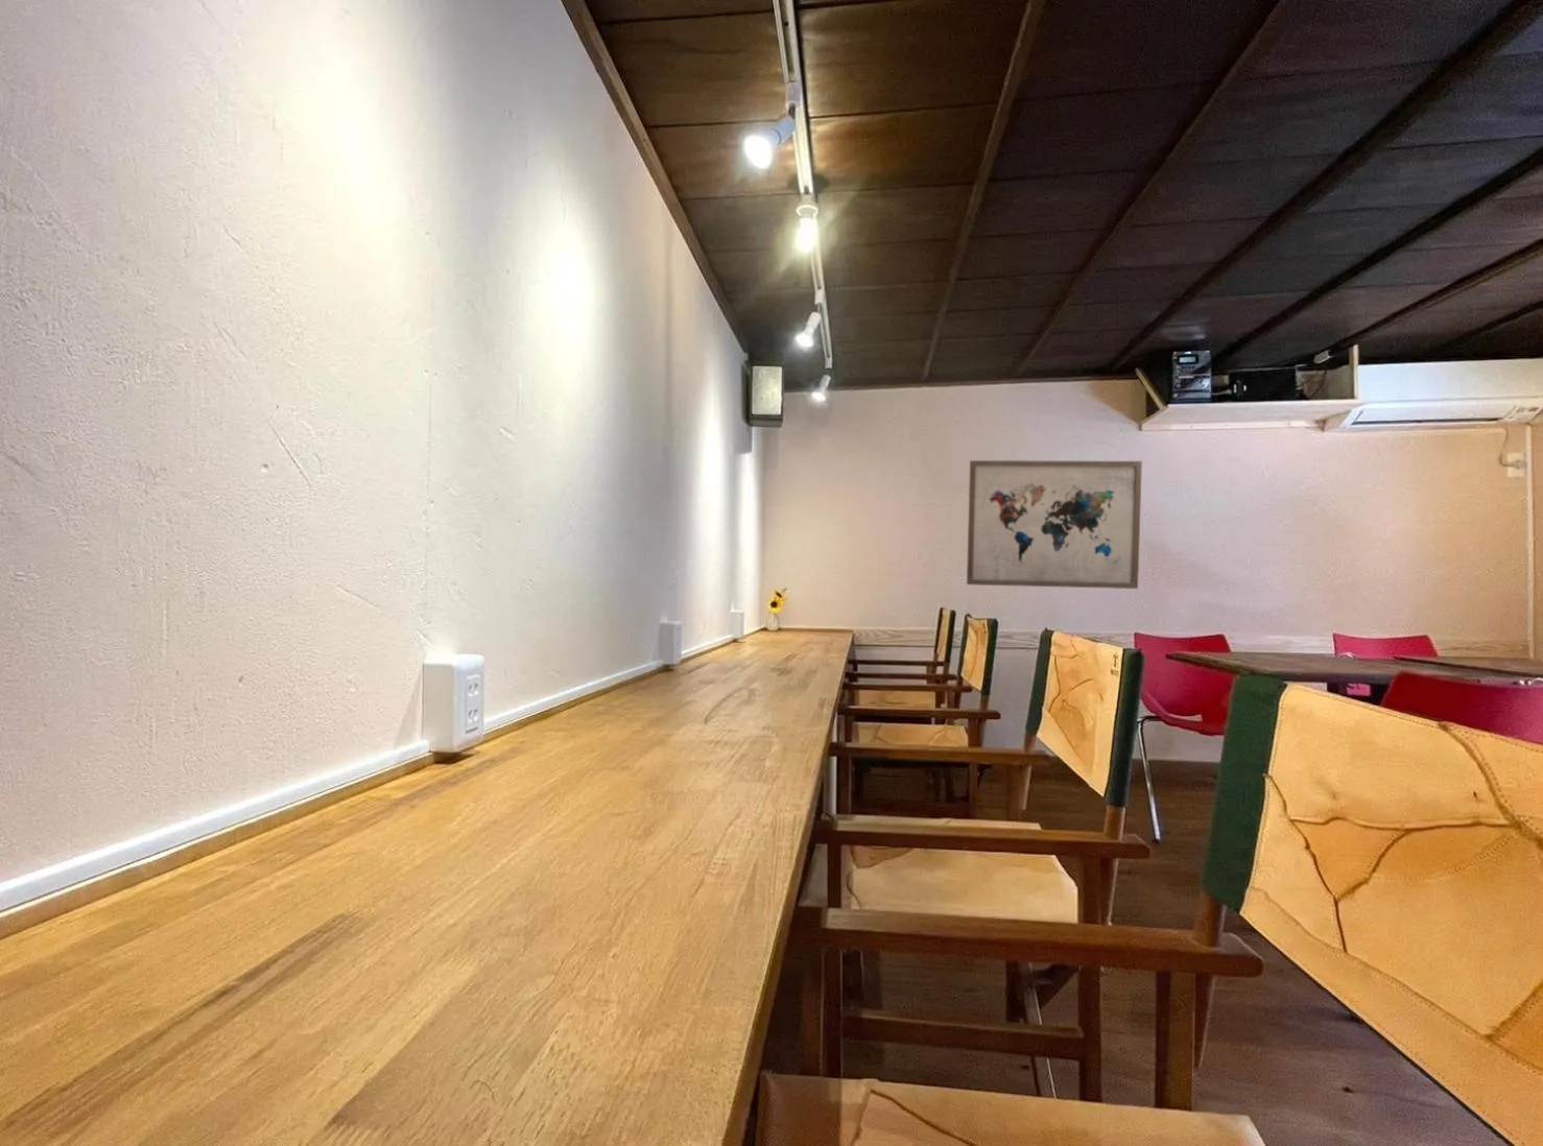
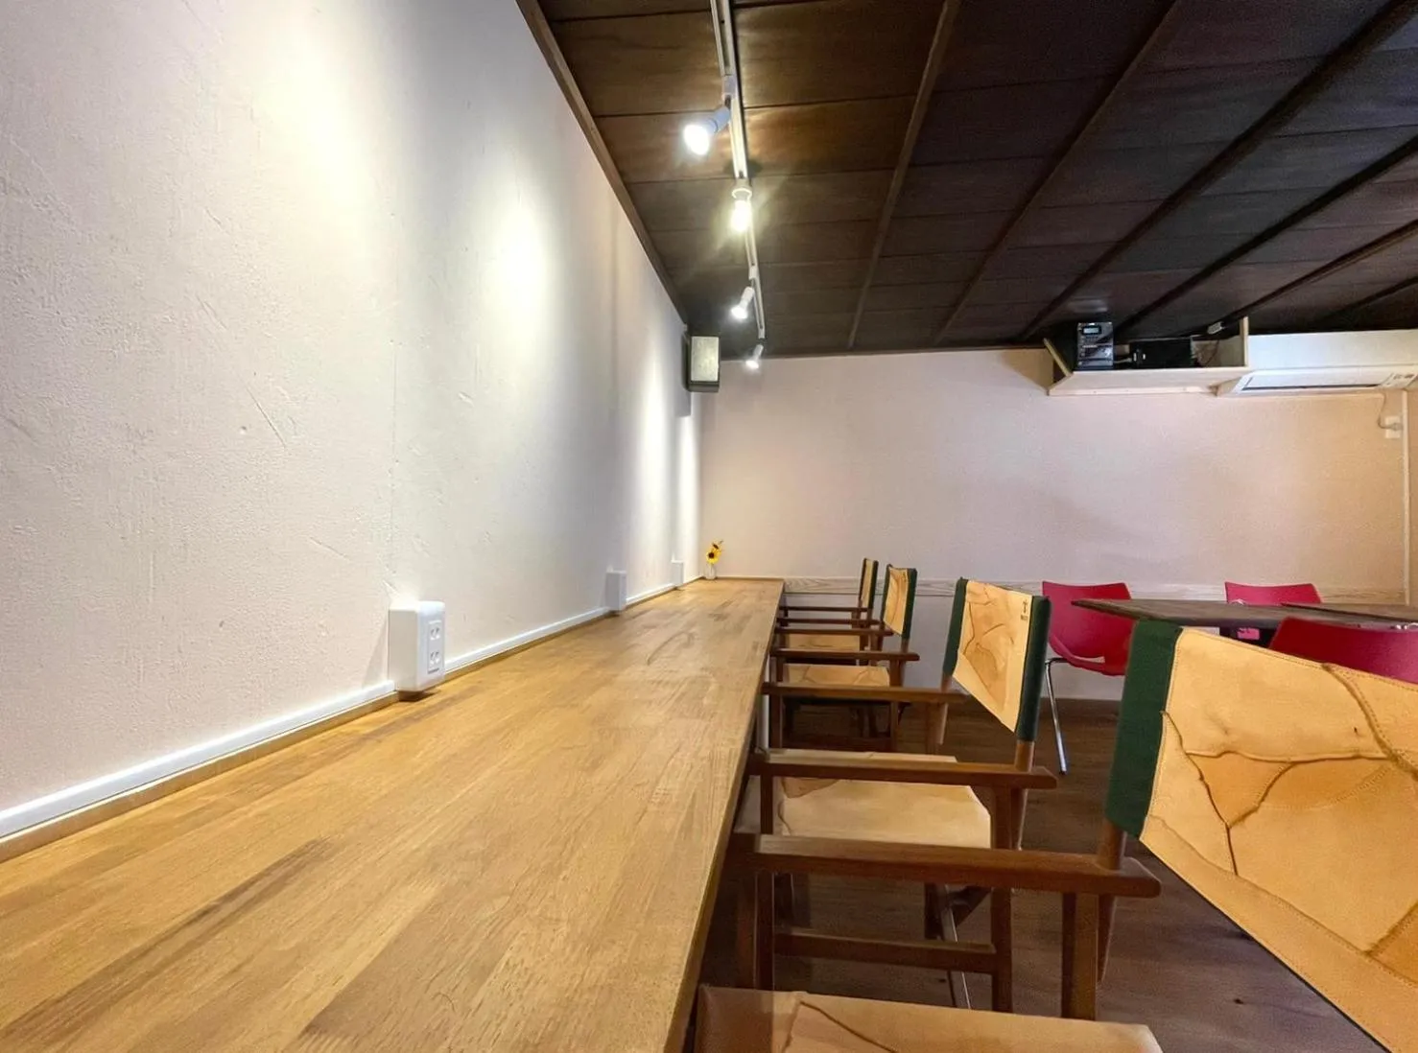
- wall art [965,459,1143,590]
